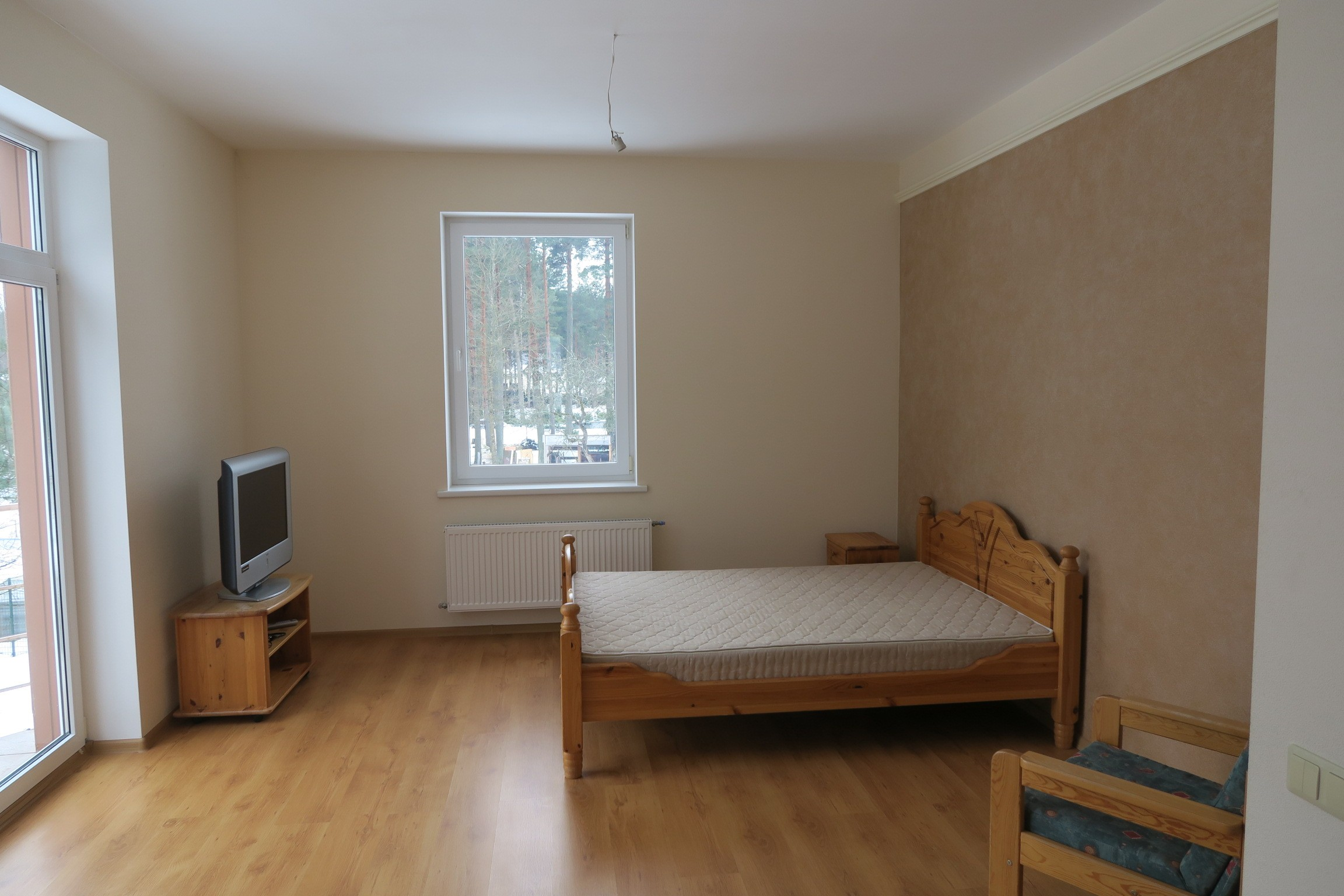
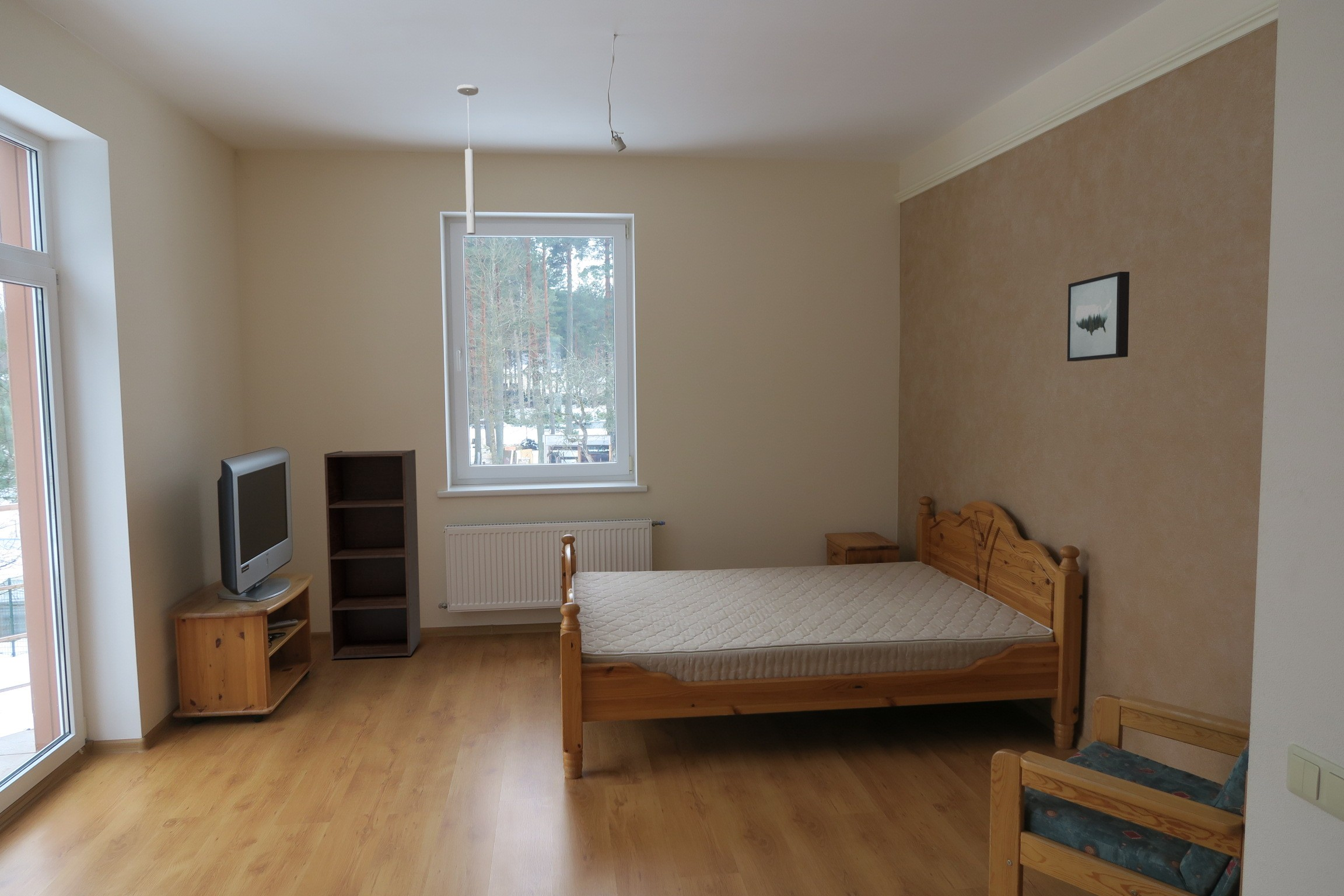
+ wall art [1066,271,1130,362]
+ ceiling light [457,84,479,235]
+ shelf [324,449,421,660]
